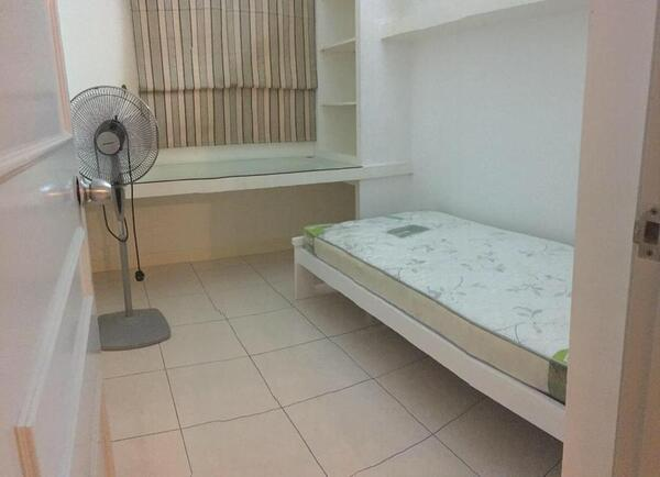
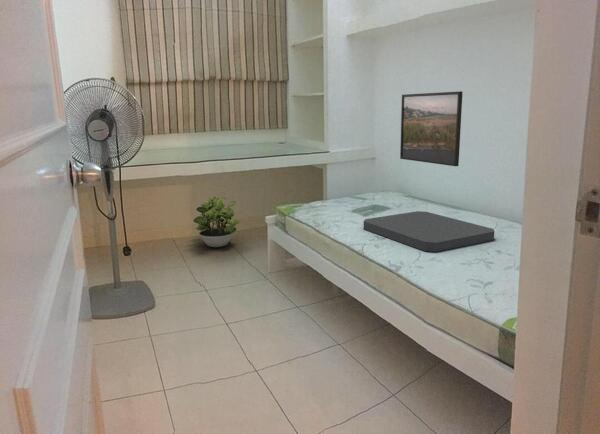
+ potted plant [193,196,241,248]
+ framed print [399,90,464,167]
+ cushion [363,210,496,253]
